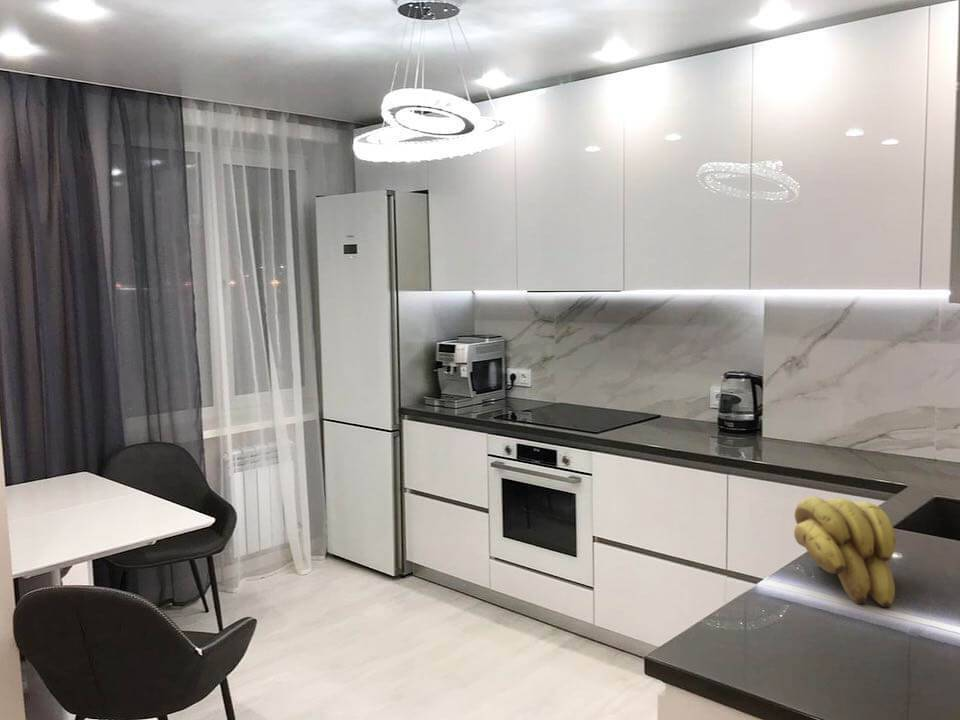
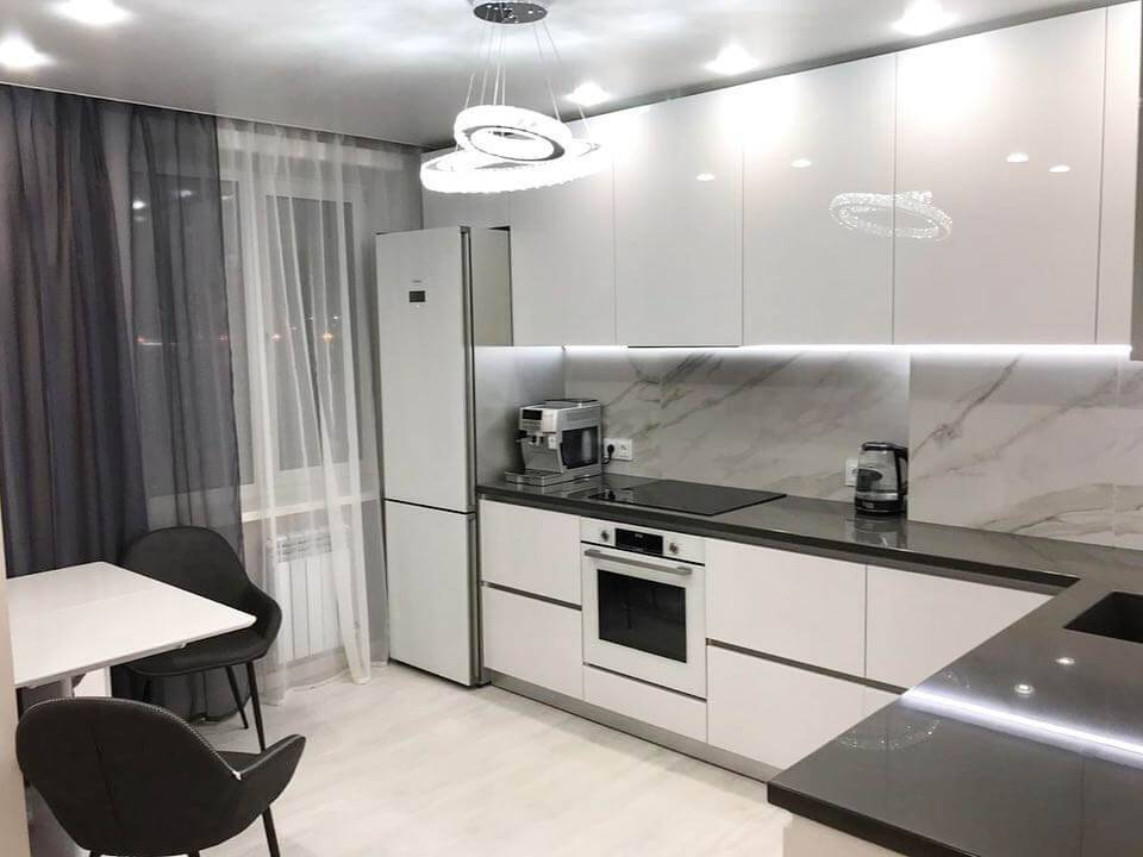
- banana bunch [793,495,897,609]
